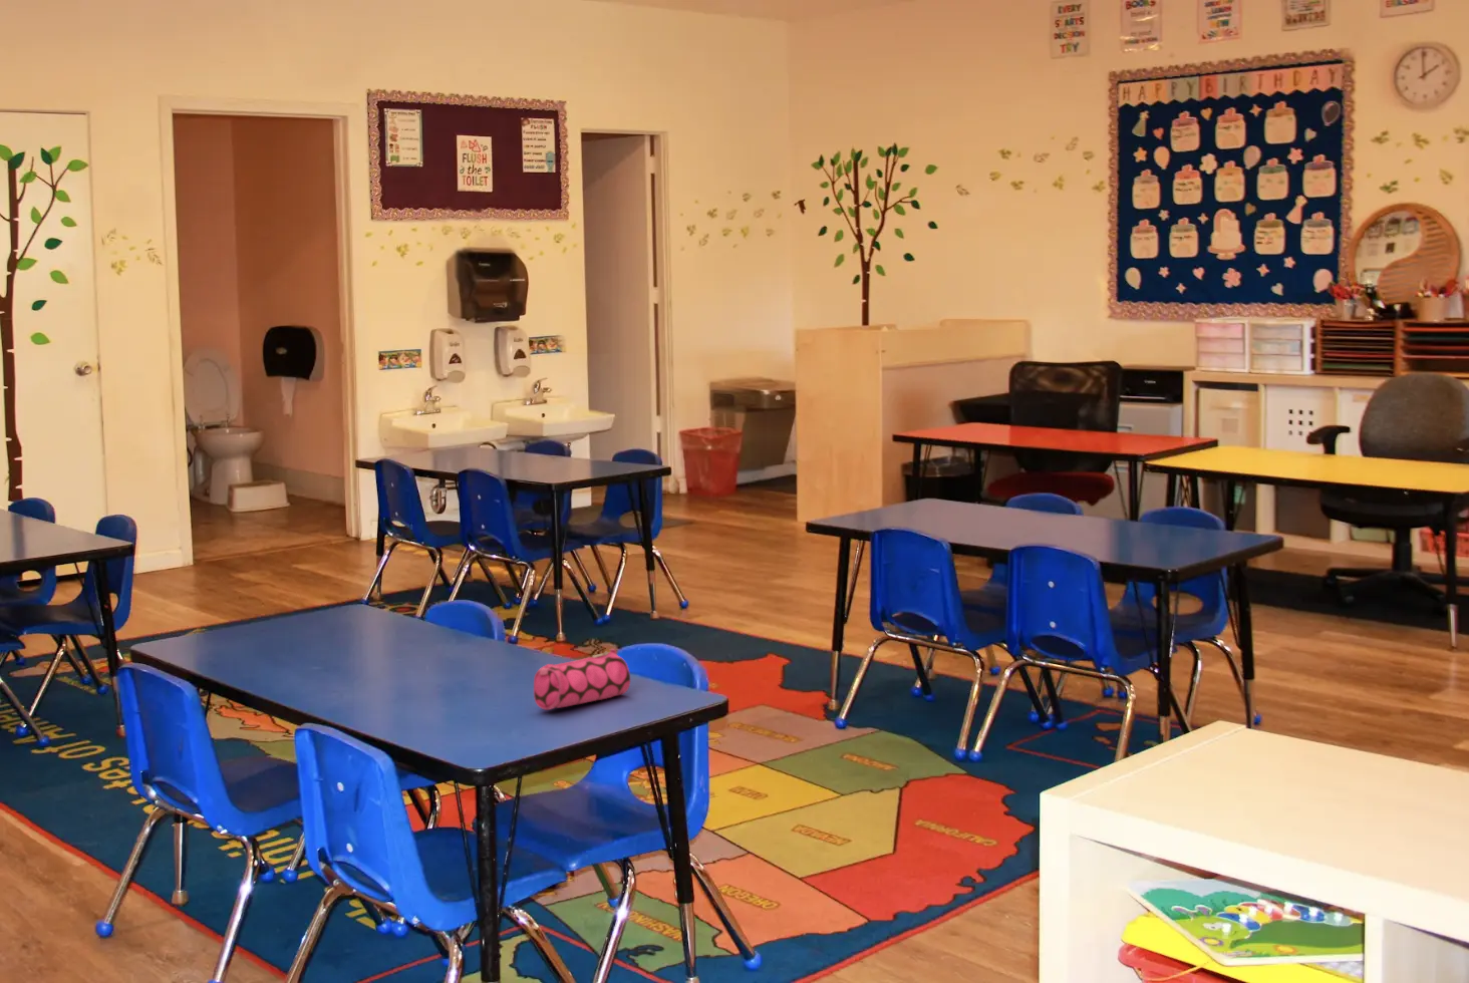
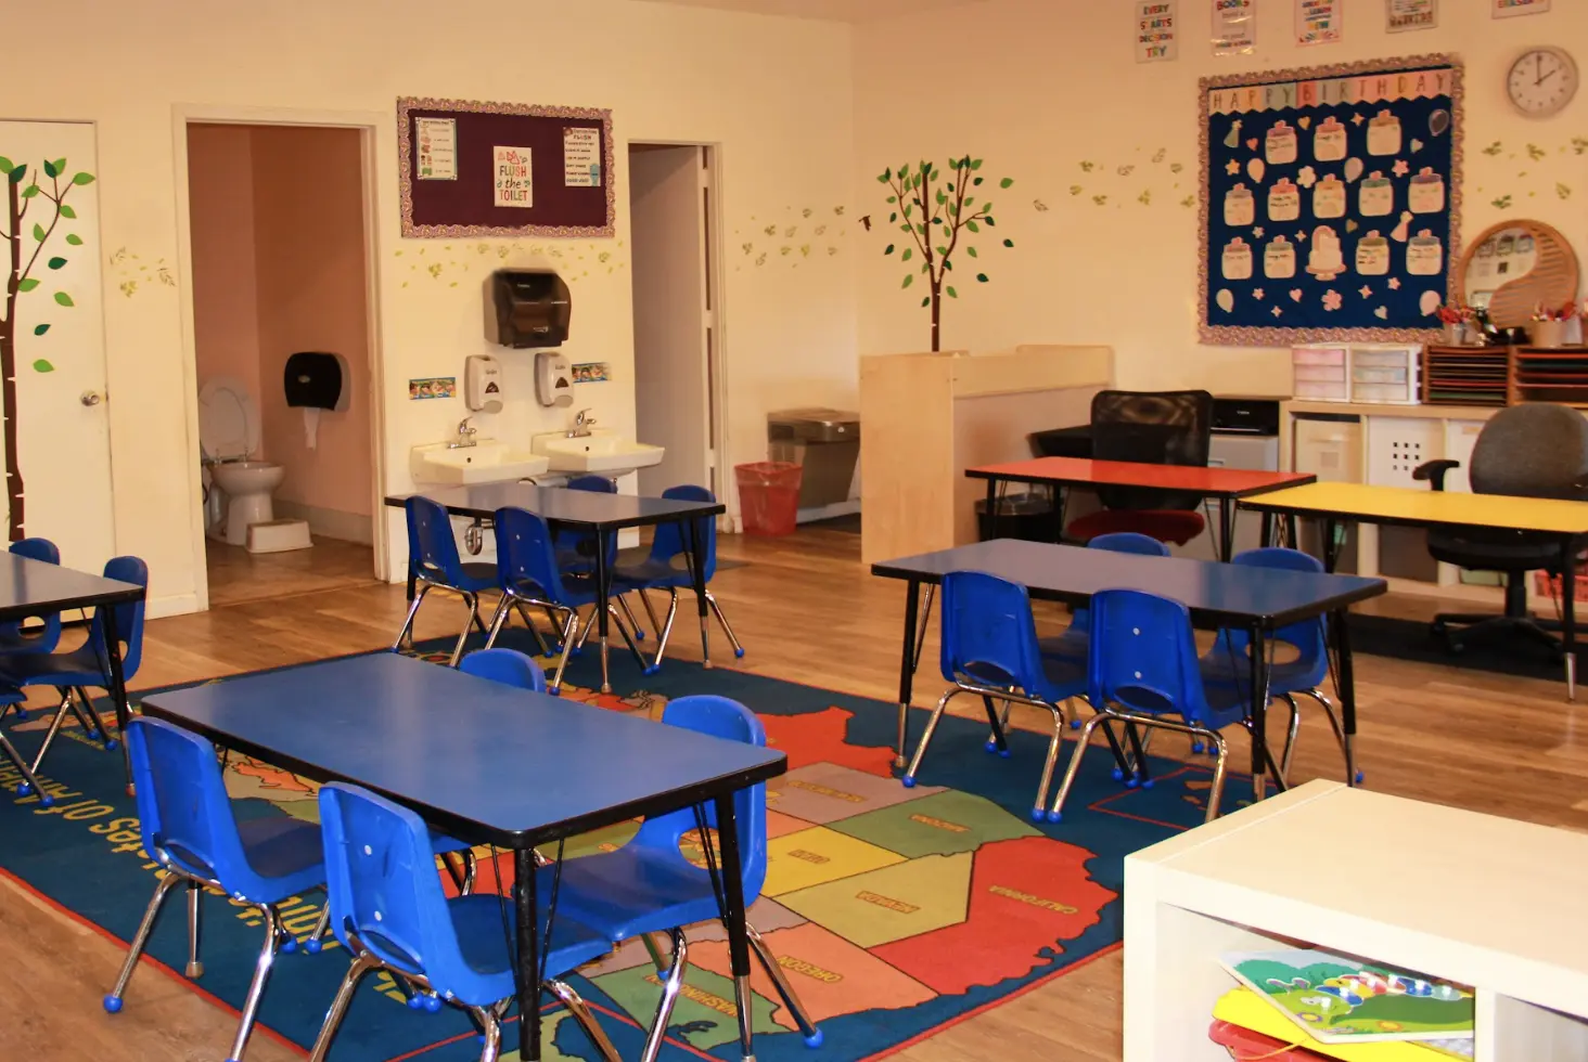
- pencil case [533,648,631,711]
